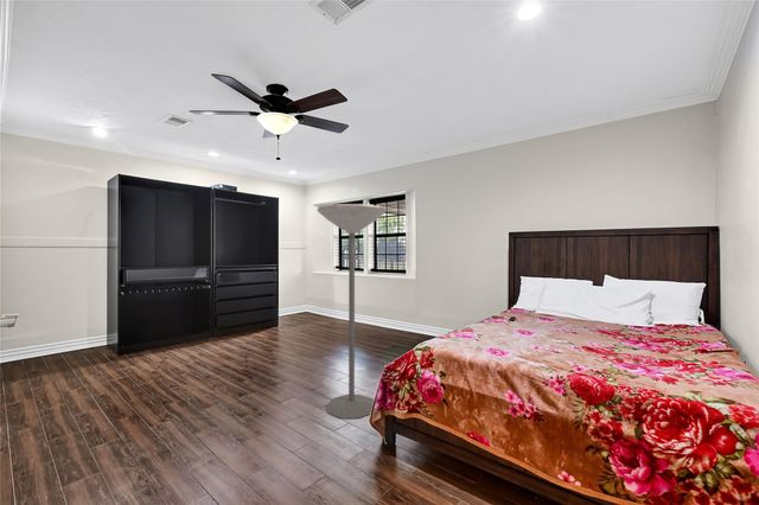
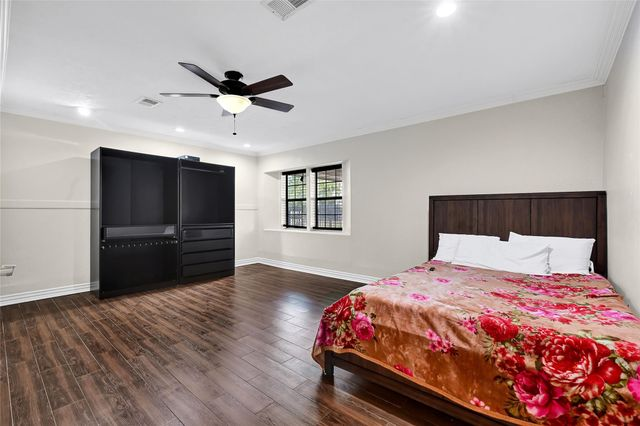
- floor lamp [315,203,388,420]
